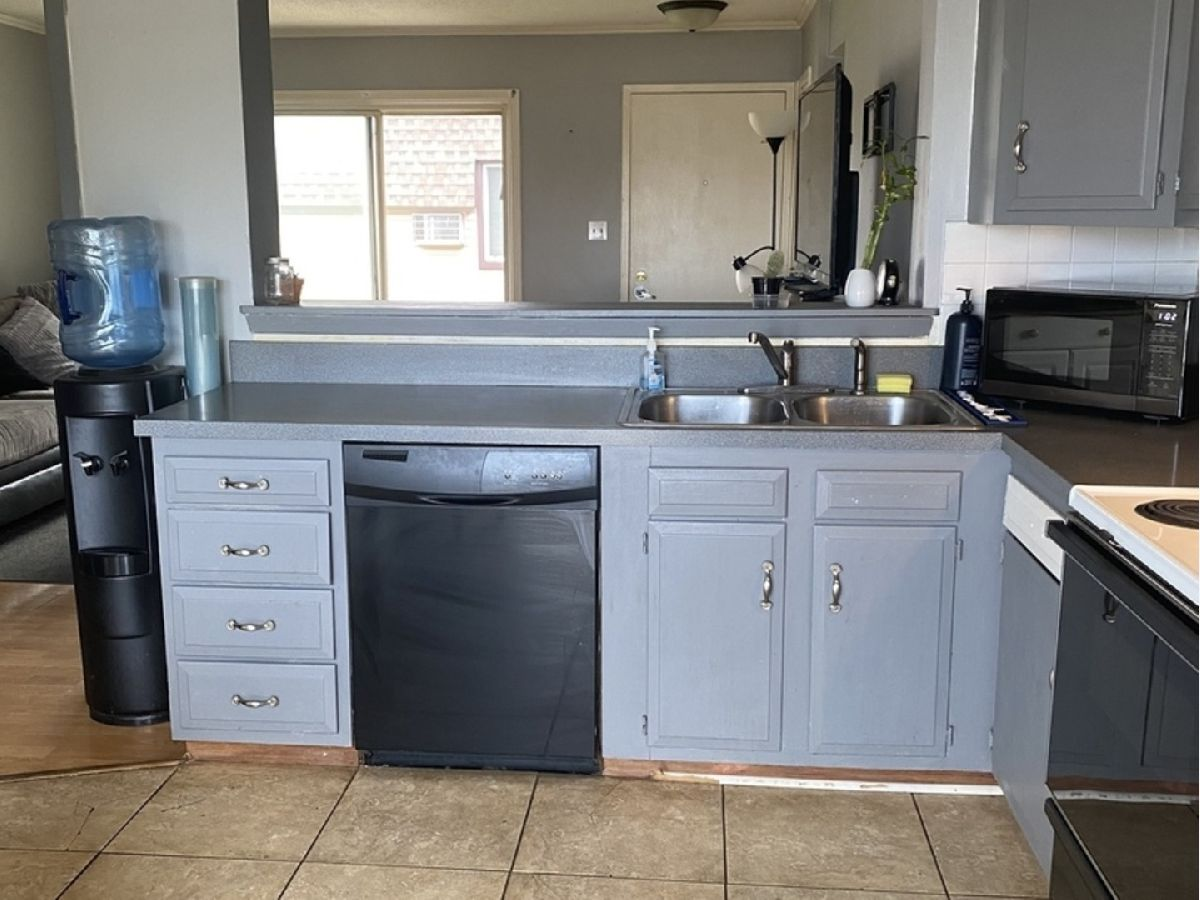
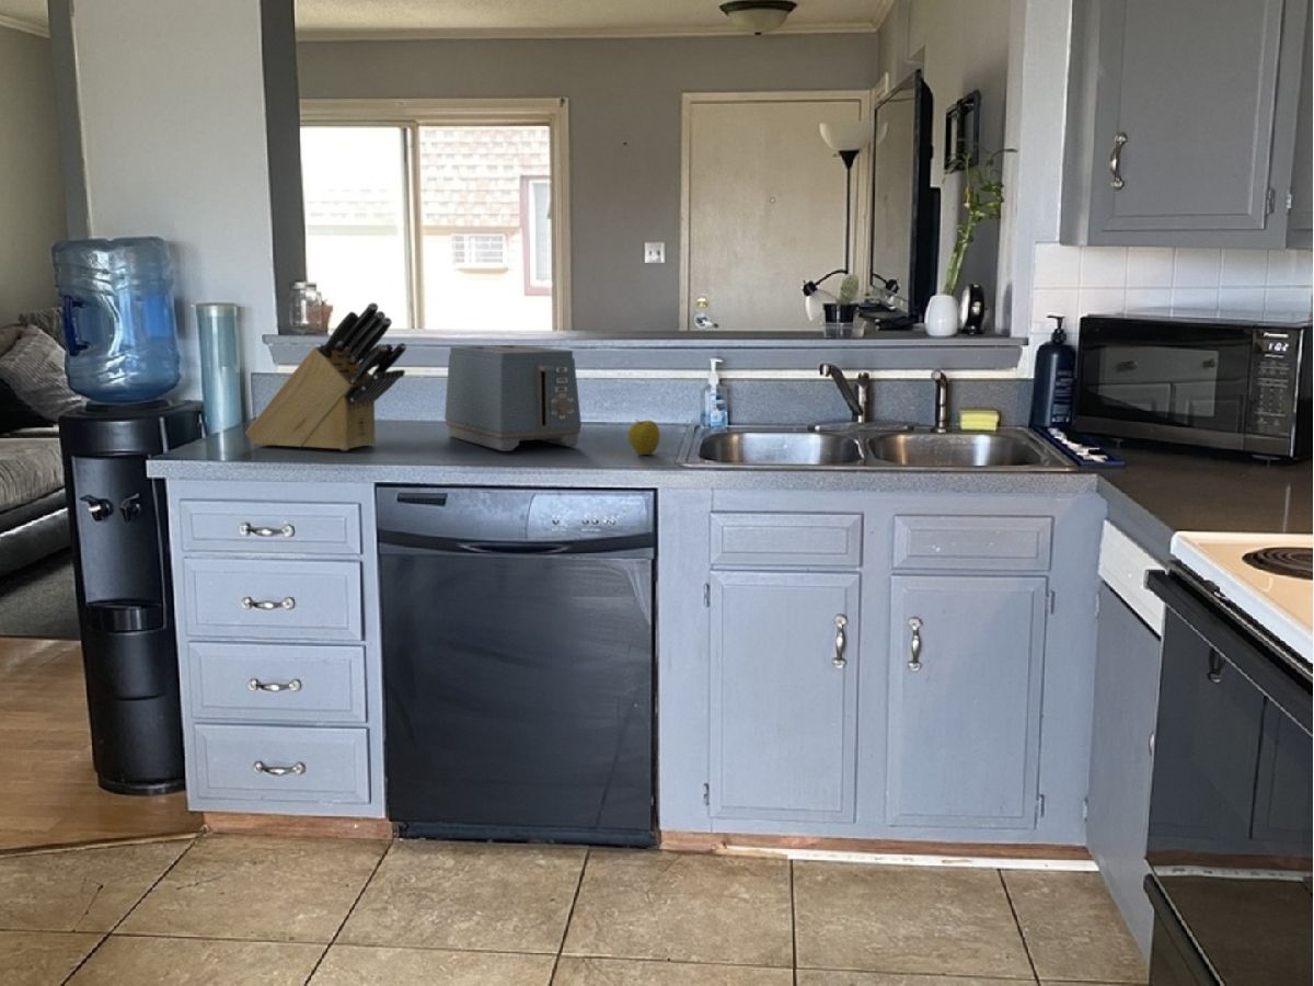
+ toaster [443,344,583,452]
+ knife block [244,301,407,451]
+ apple [627,420,660,456]
